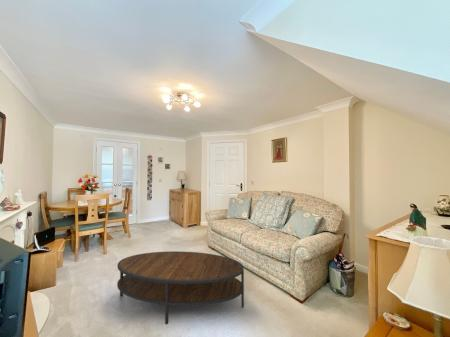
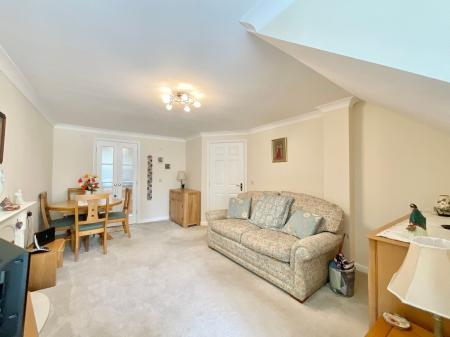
- coffee table [116,250,245,325]
